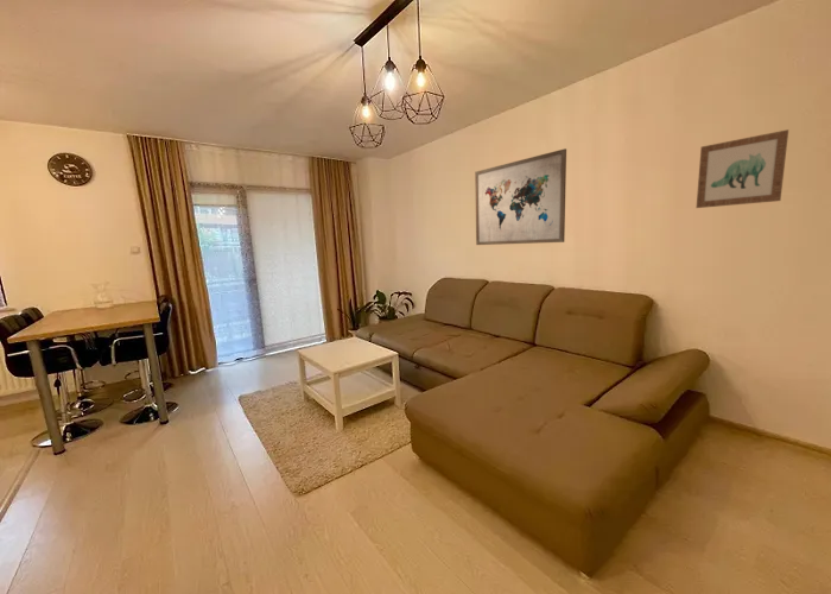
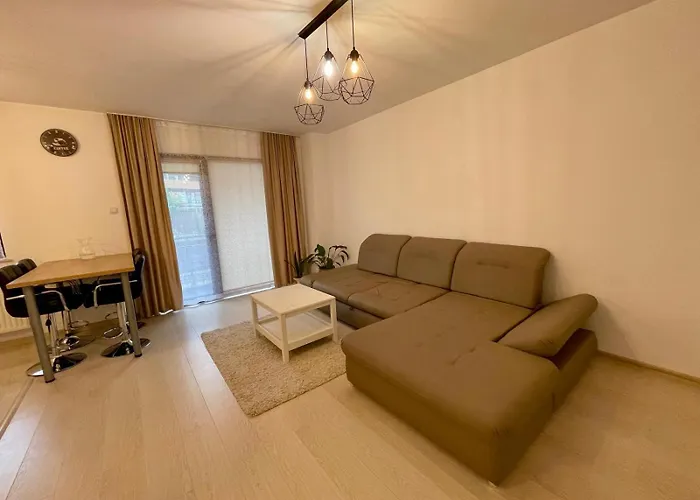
- wall art [474,147,567,246]
- wall art [696,128,789,209]
